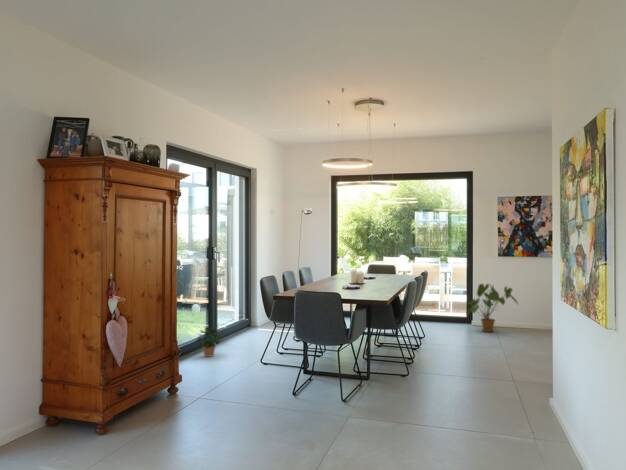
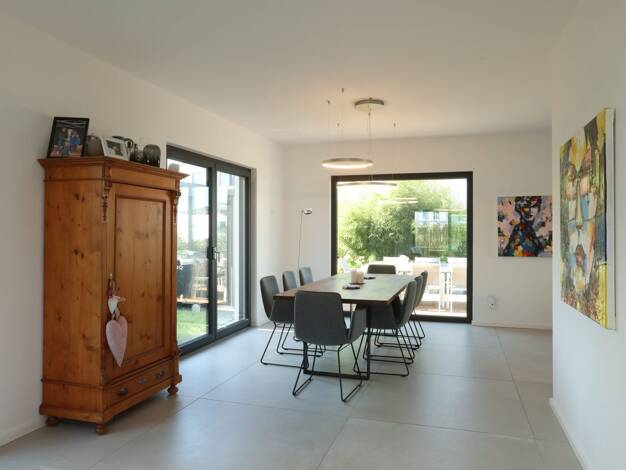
- house plant [465,283,519,333]
- potted plant [195,324,224,358]
